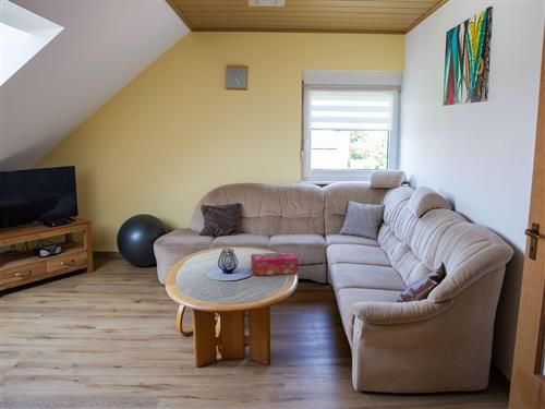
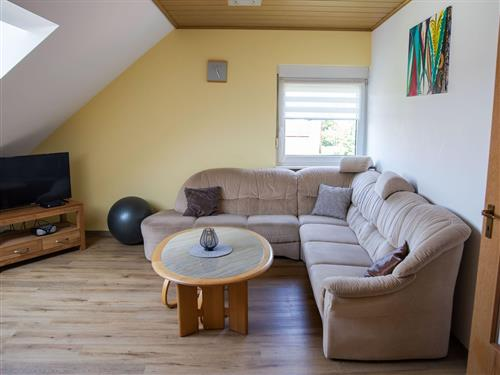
- tissue box [250,251,299,276]
